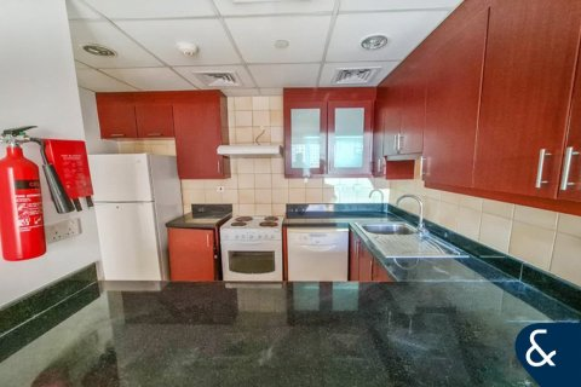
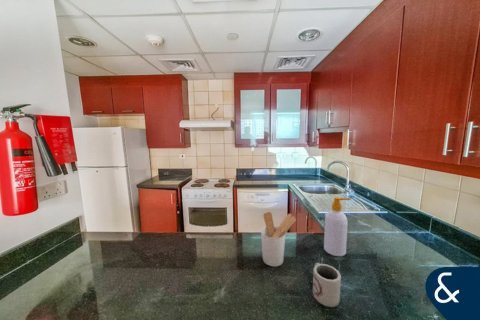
+ utensil holder [260,211,297,267]
+ cup [312,262,342,308]
+ soap bottle [323,196,352,257]
